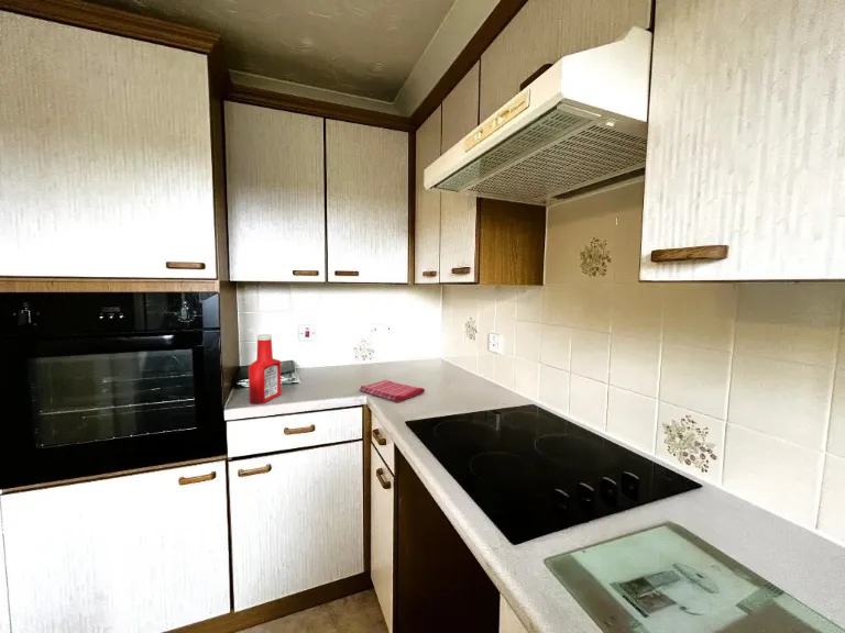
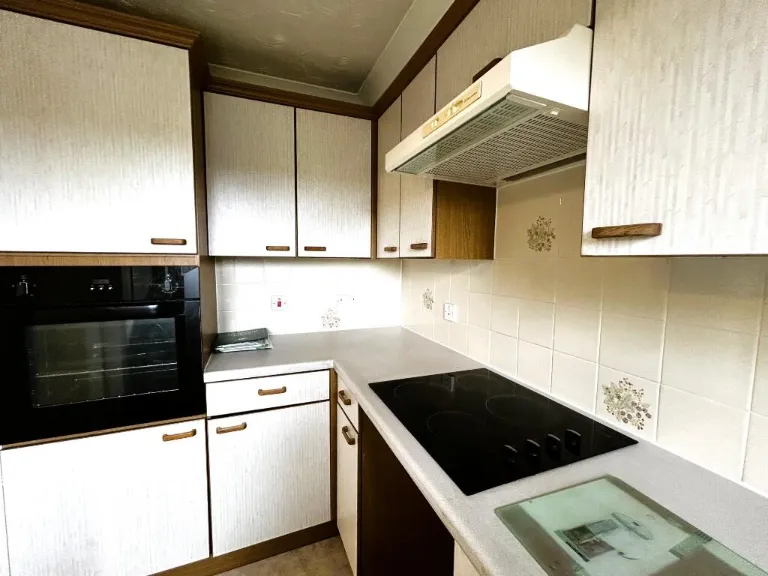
- soap bottle [248,333,282,404]
- dish towel [359,379,426,403]
